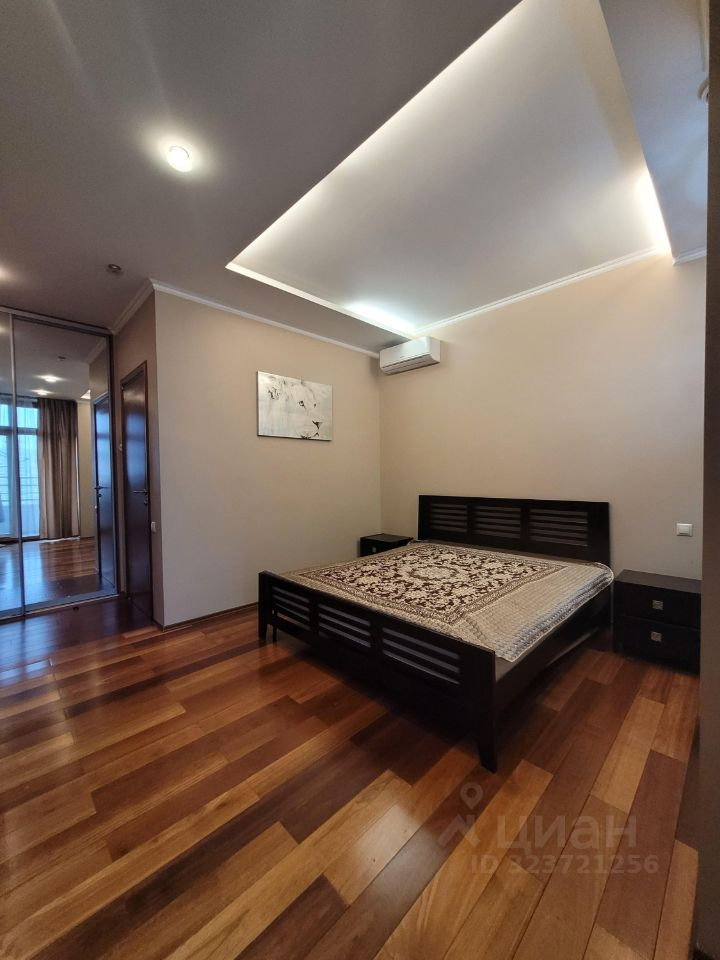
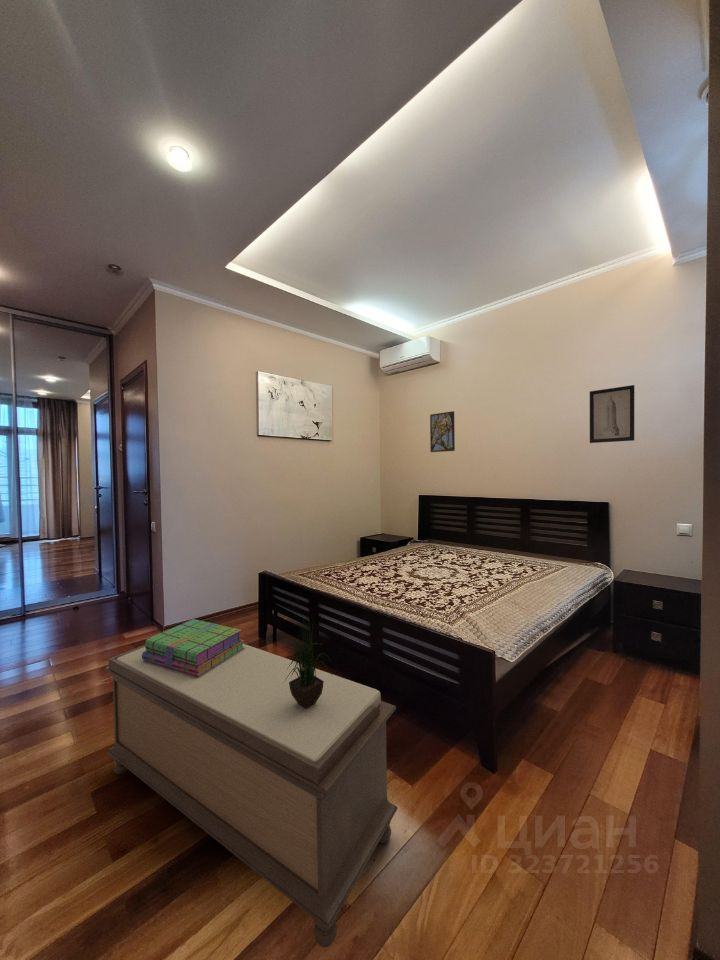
+ wall art [589,384,635,444]
+ bench [104,643,399,948]
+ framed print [429,410,456,453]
+ potted plant [281,602,333,709]
+ stack of books [142,618,246,677]
